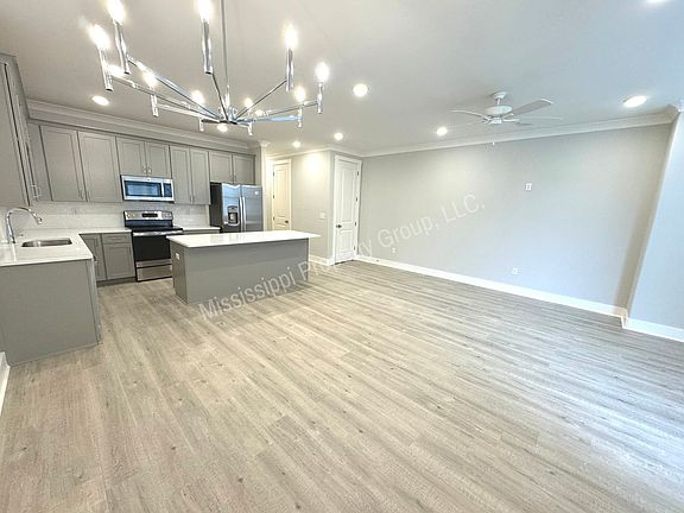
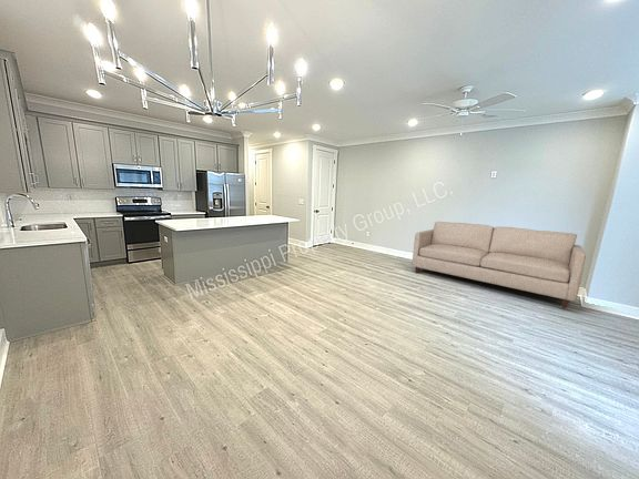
+ sofa [412,221,587,309]
